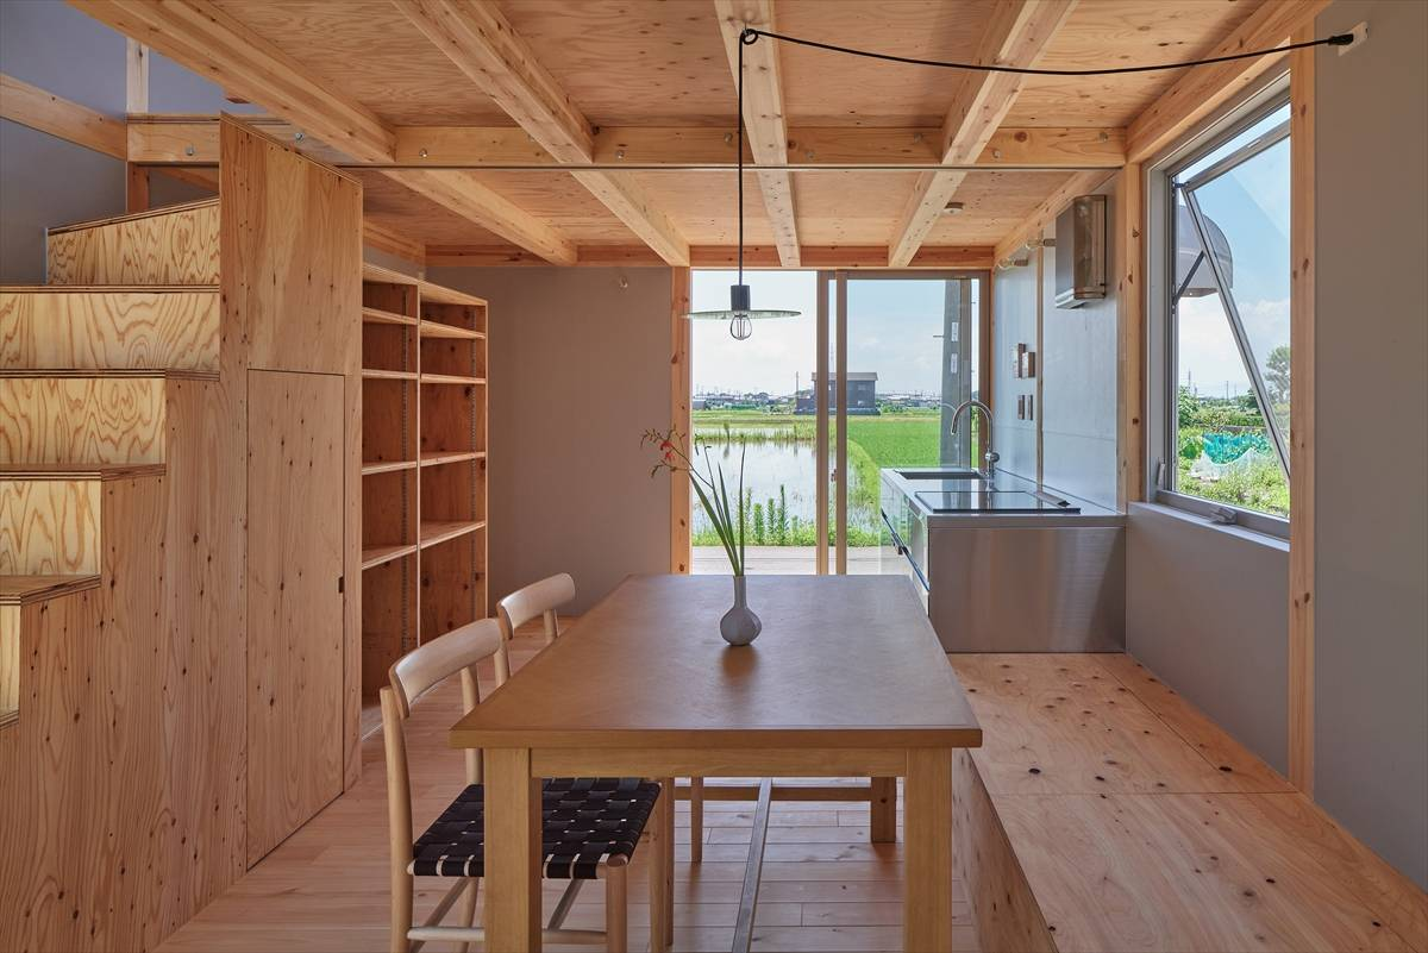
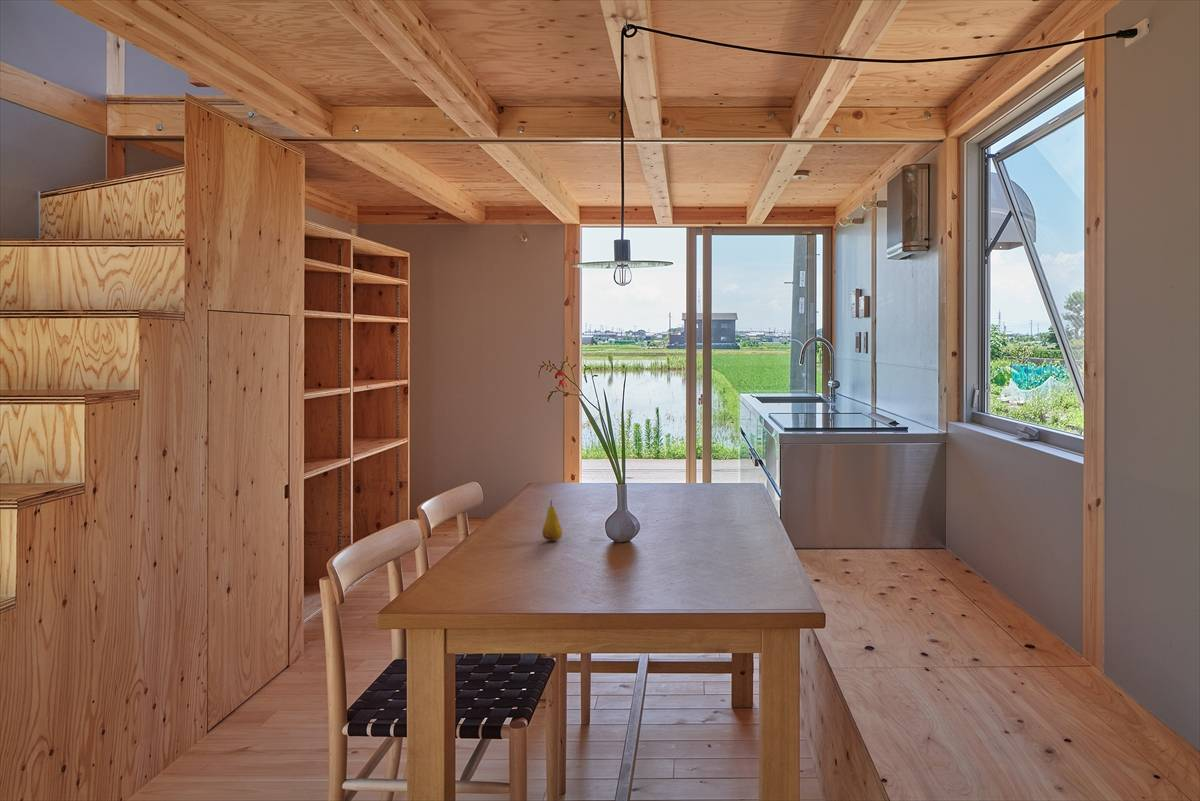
+ fruit [541,499,563,542]
